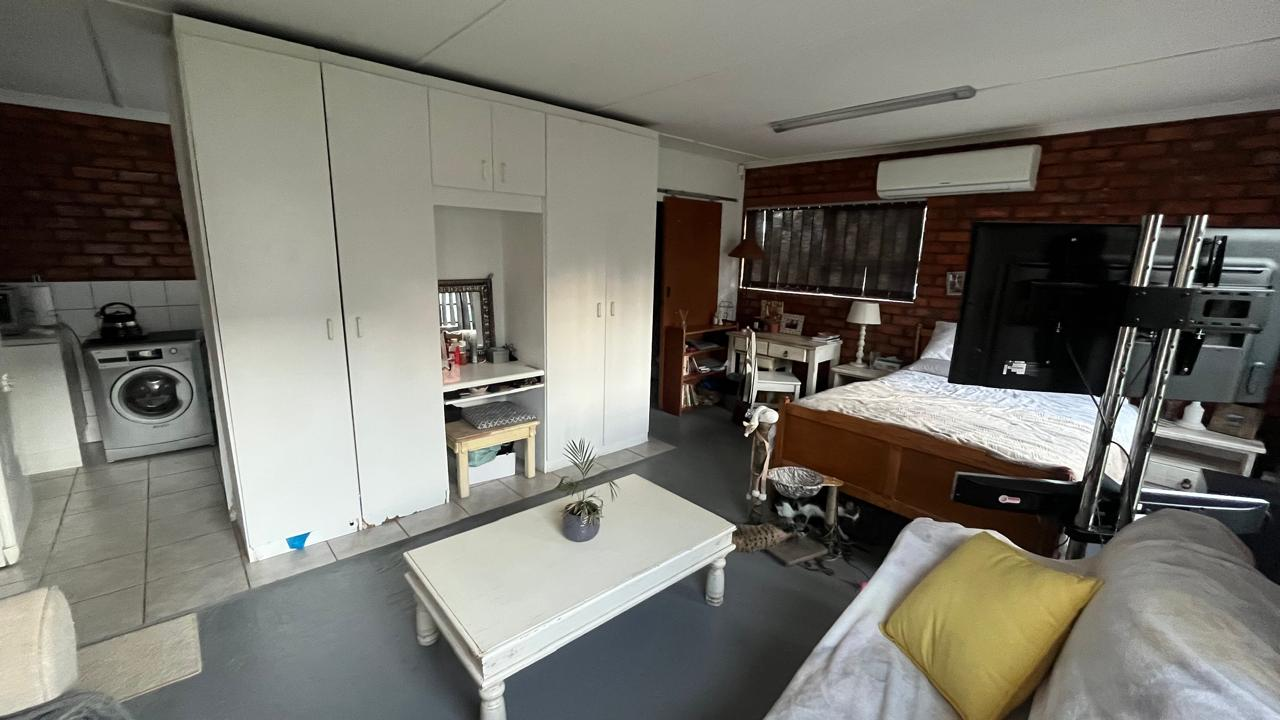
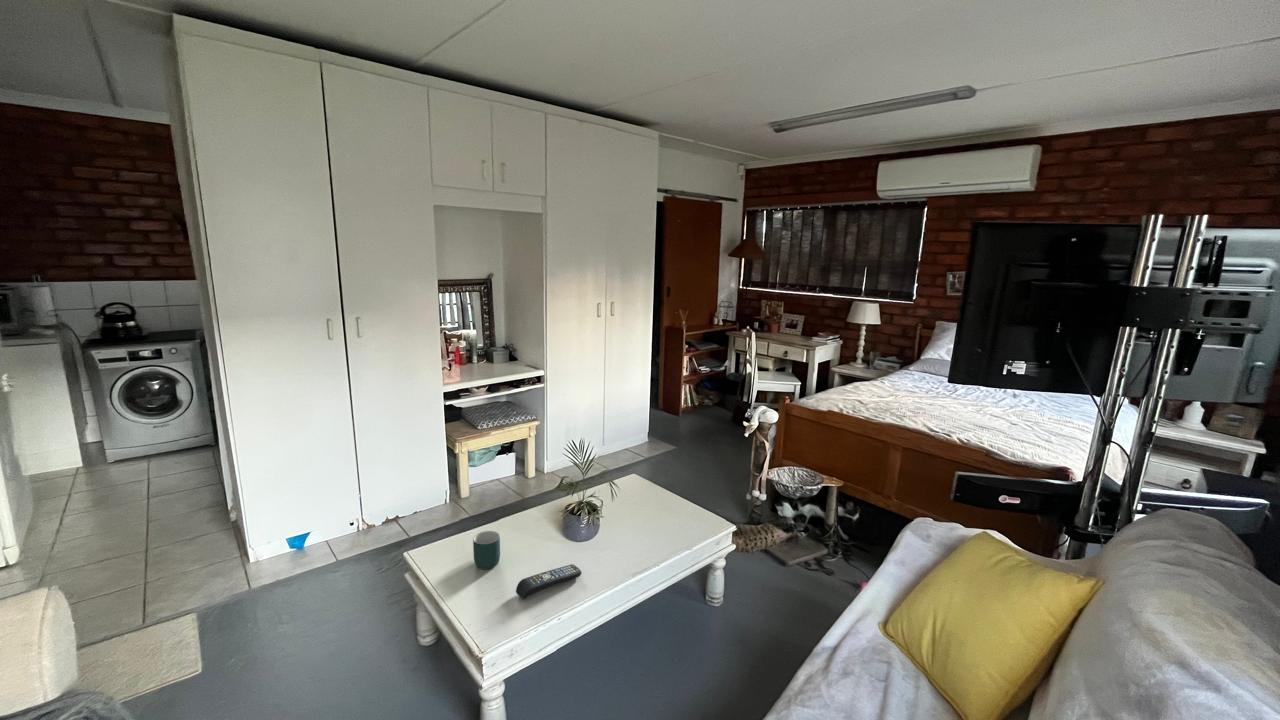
+ remote control [515,563,583,600]
+ mug [472,530,501,570]
